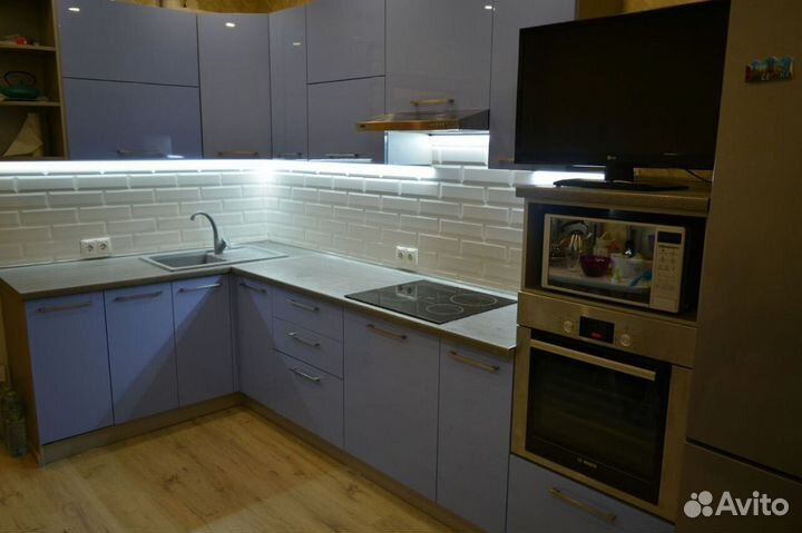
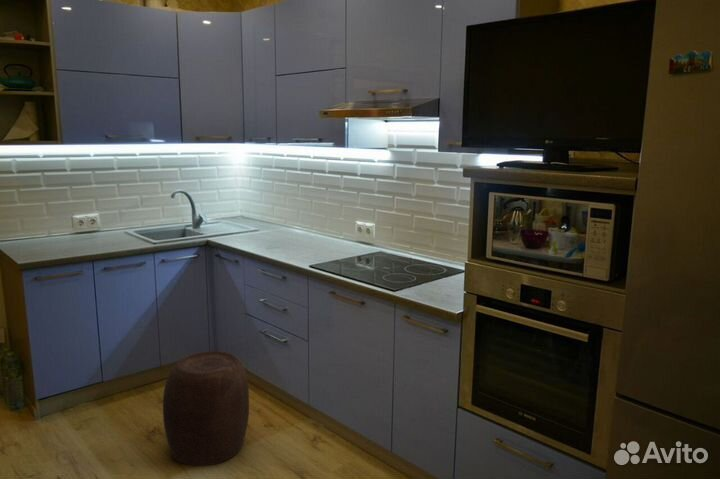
+ stool [162,350,250,467]
